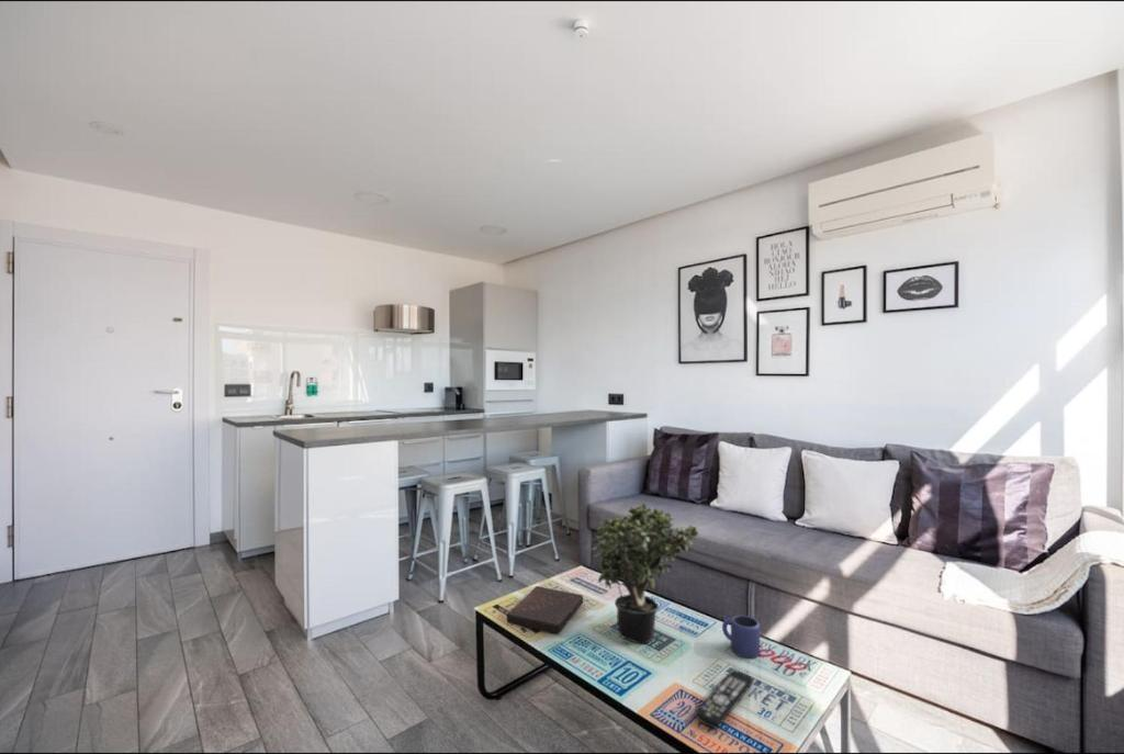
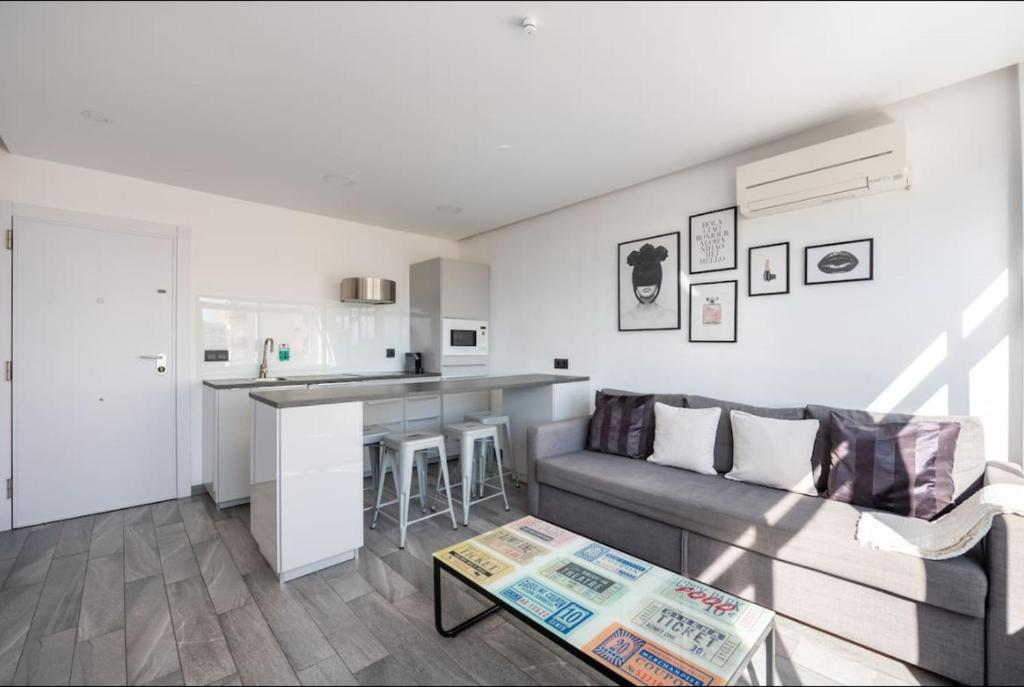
- mug [721,615,761,659]
- book [506,585,584,635]
- potted plant [591,502,699,644]
- remote control [694,668,755,730]
